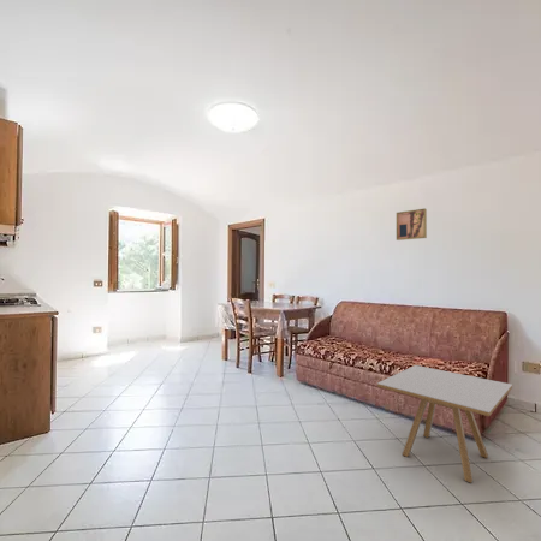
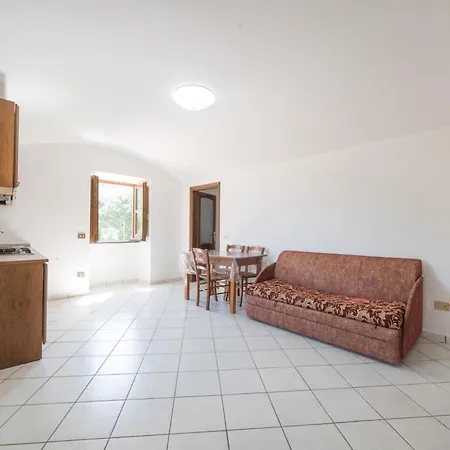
- wall art [396,207,428,242]
- side table [376,364,513,484]
